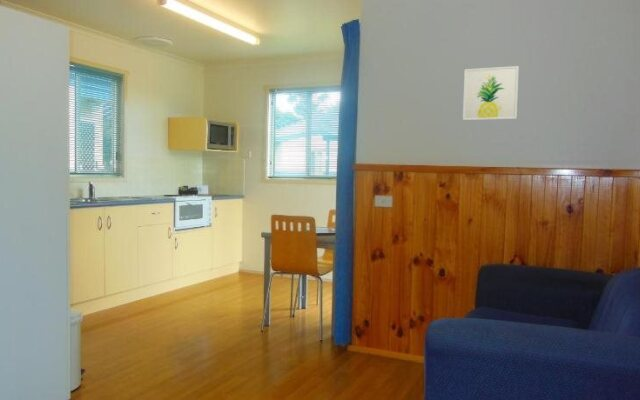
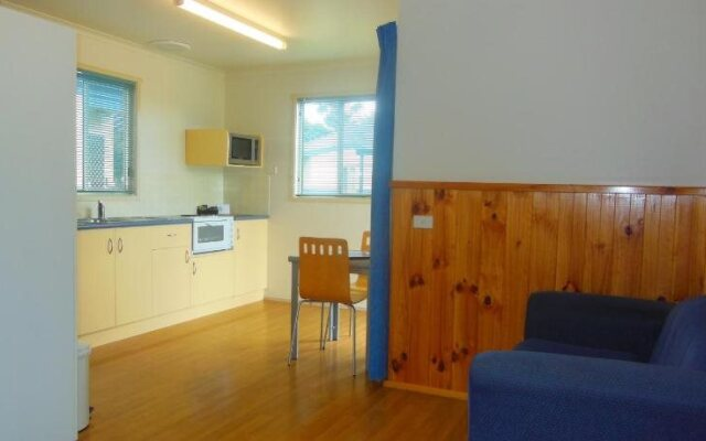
- wall art [462,65,520,121]
